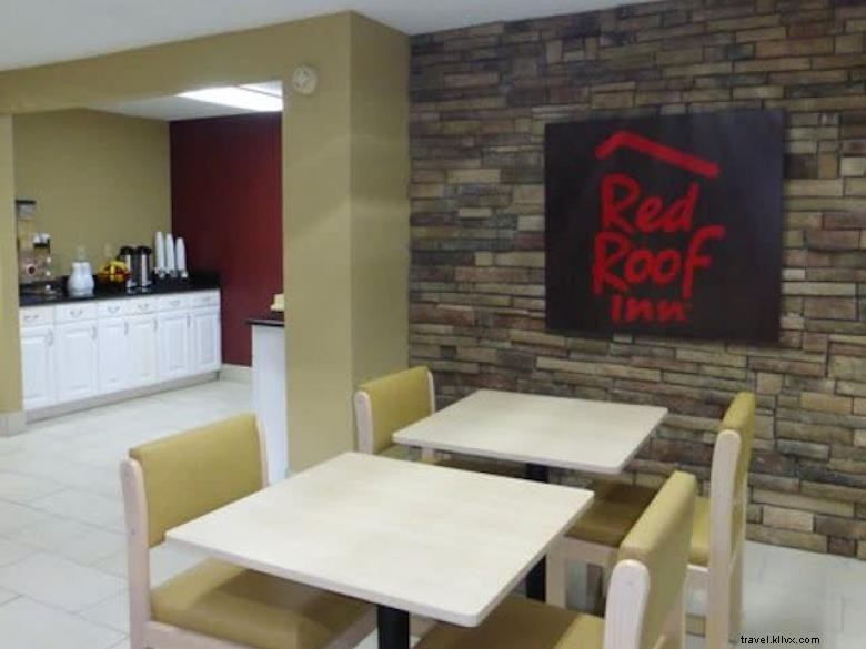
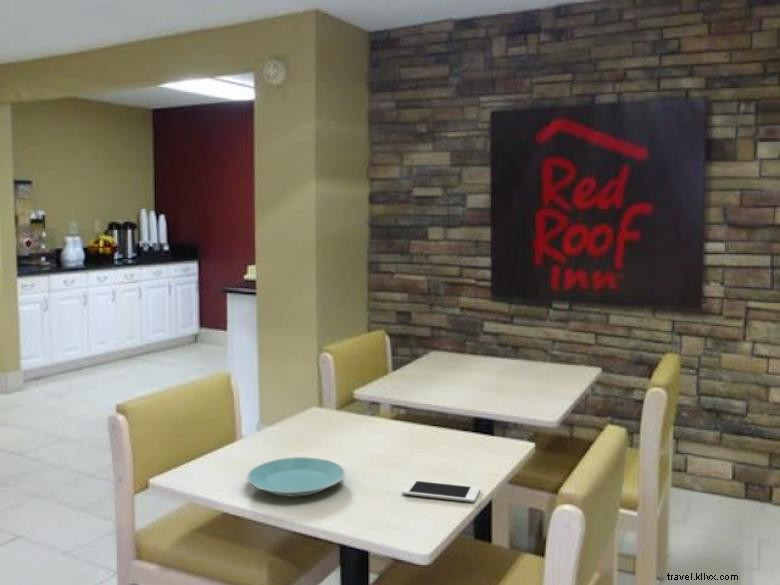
+ cell phone [401,479,481,503]
+ plate [246,456,346,498]
